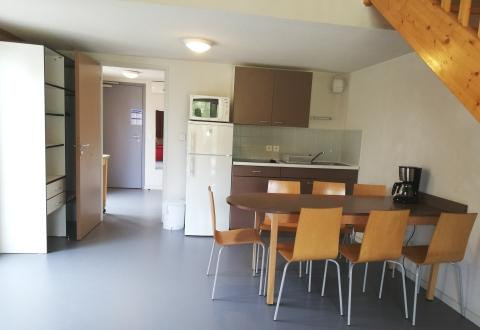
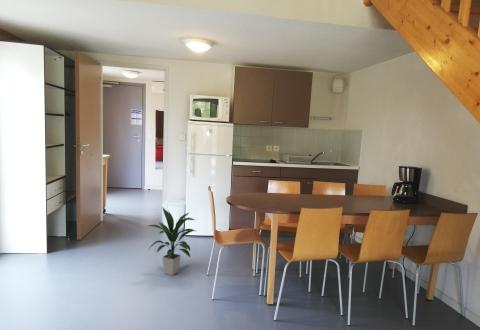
+ indoor plant [148,206,196,276]
